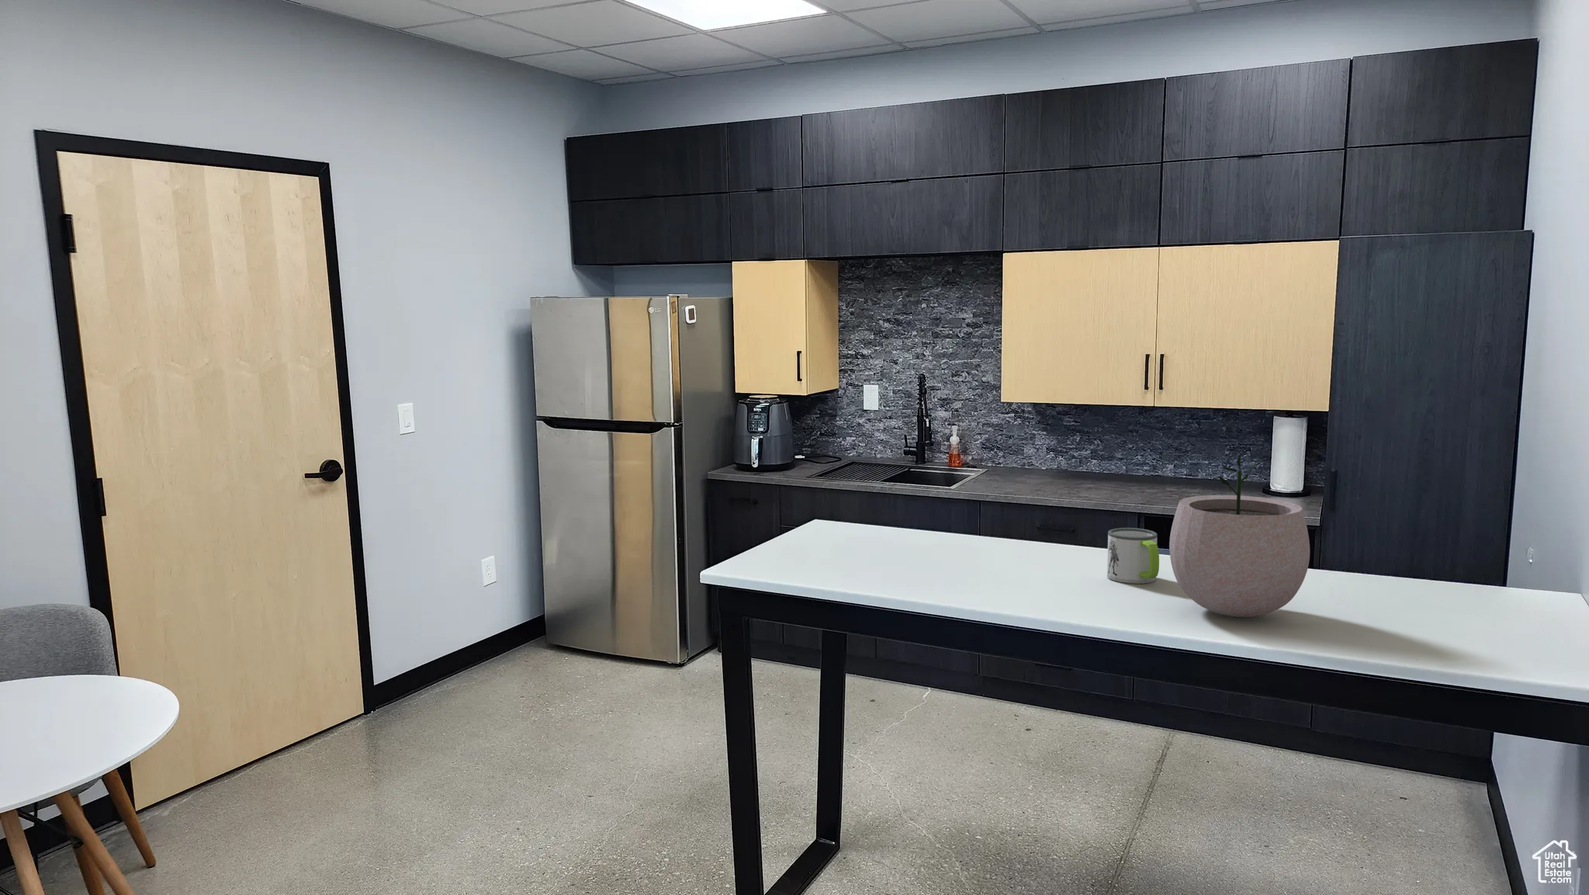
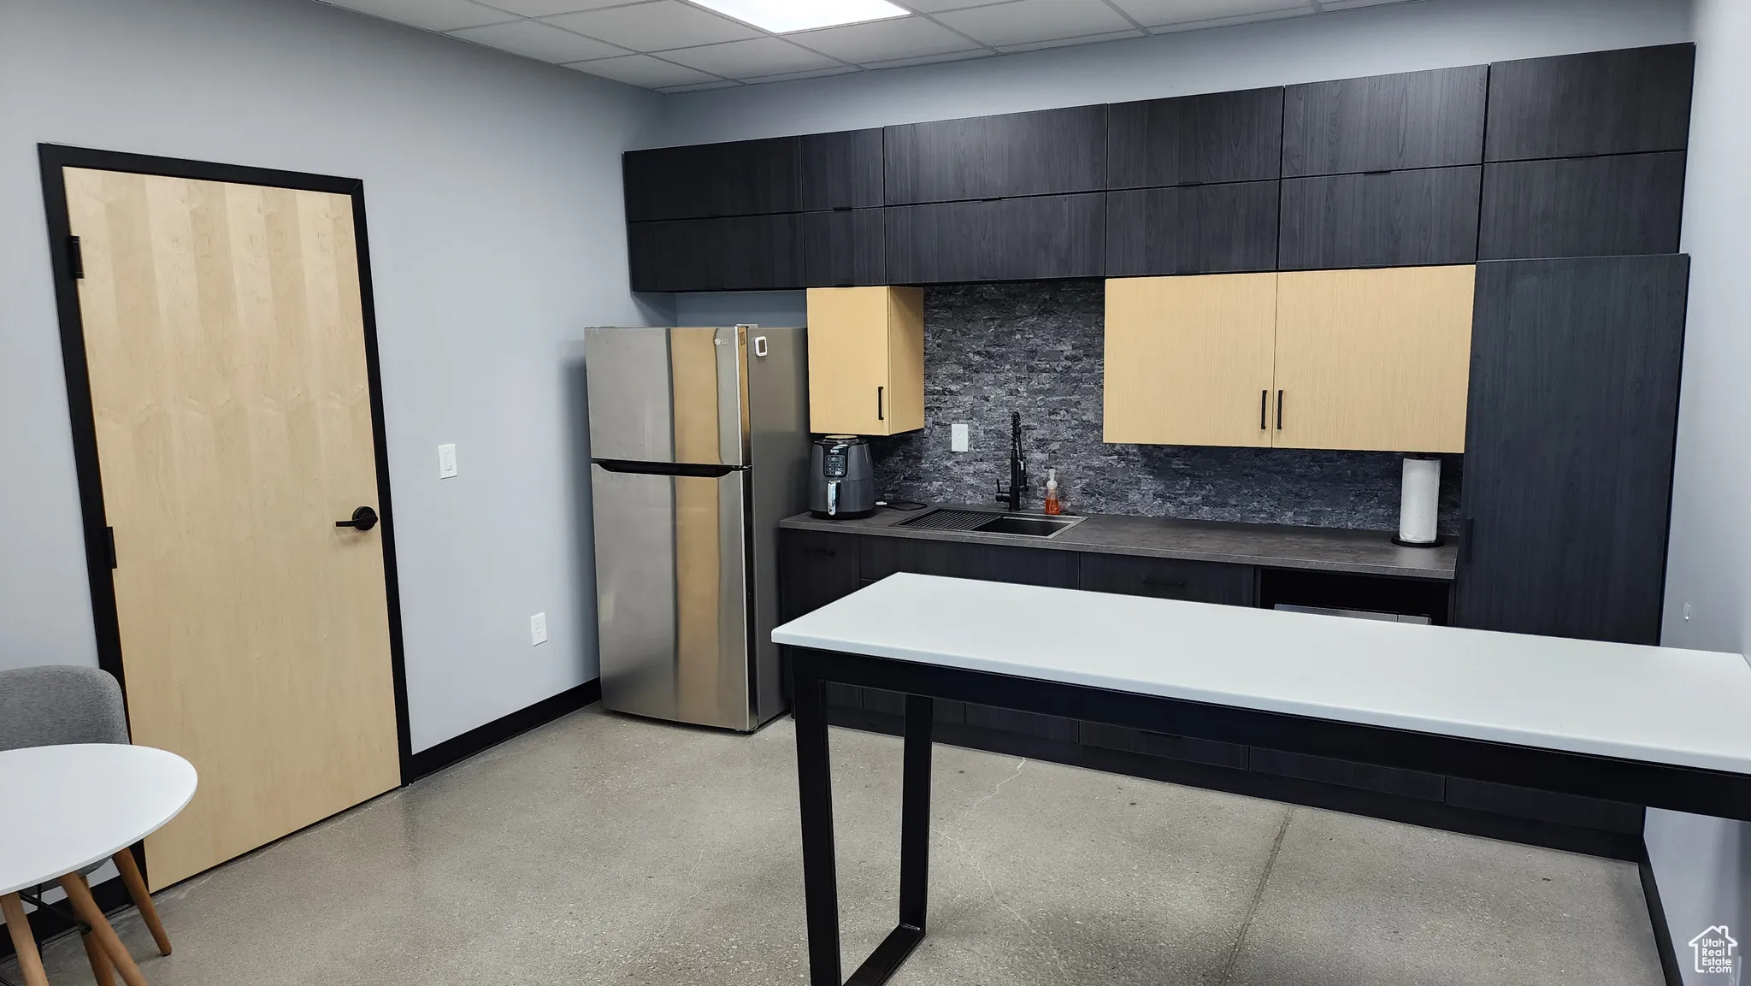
- mug [1107,527,1160,585]
- plant pot [1169,454,1311,618]
